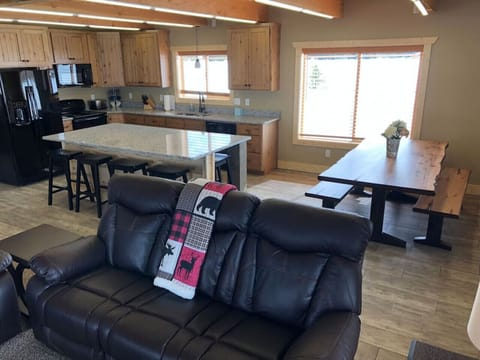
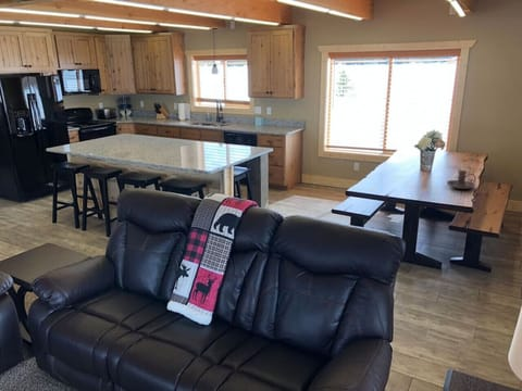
+ candle holder [446,169,477,190]
